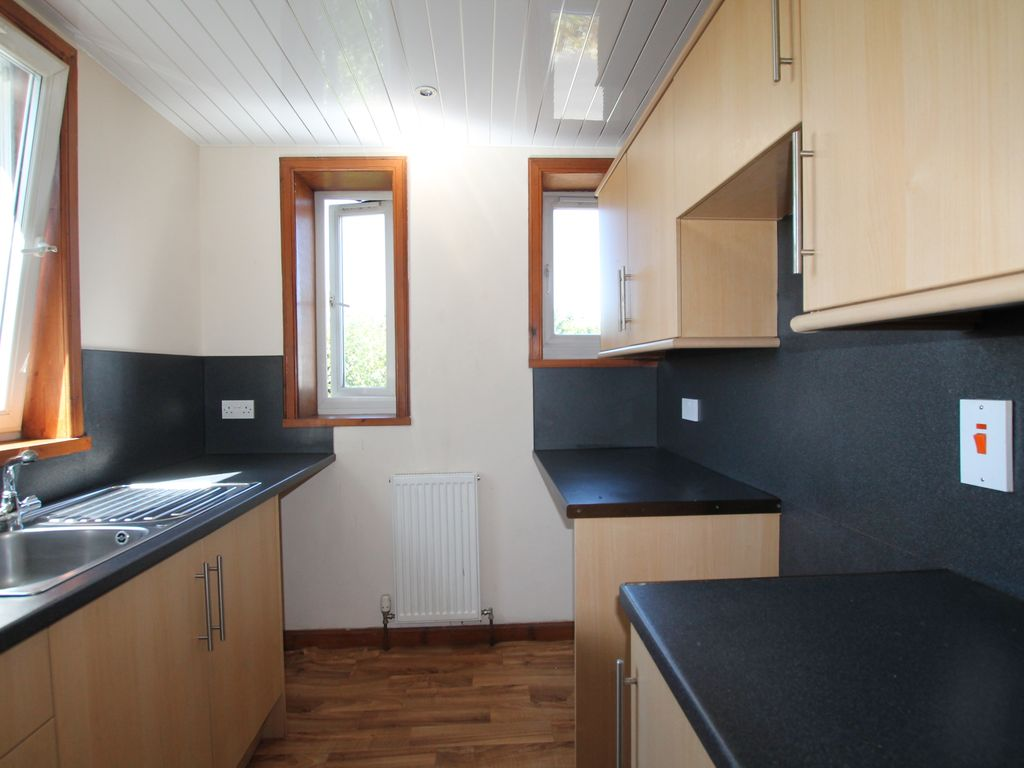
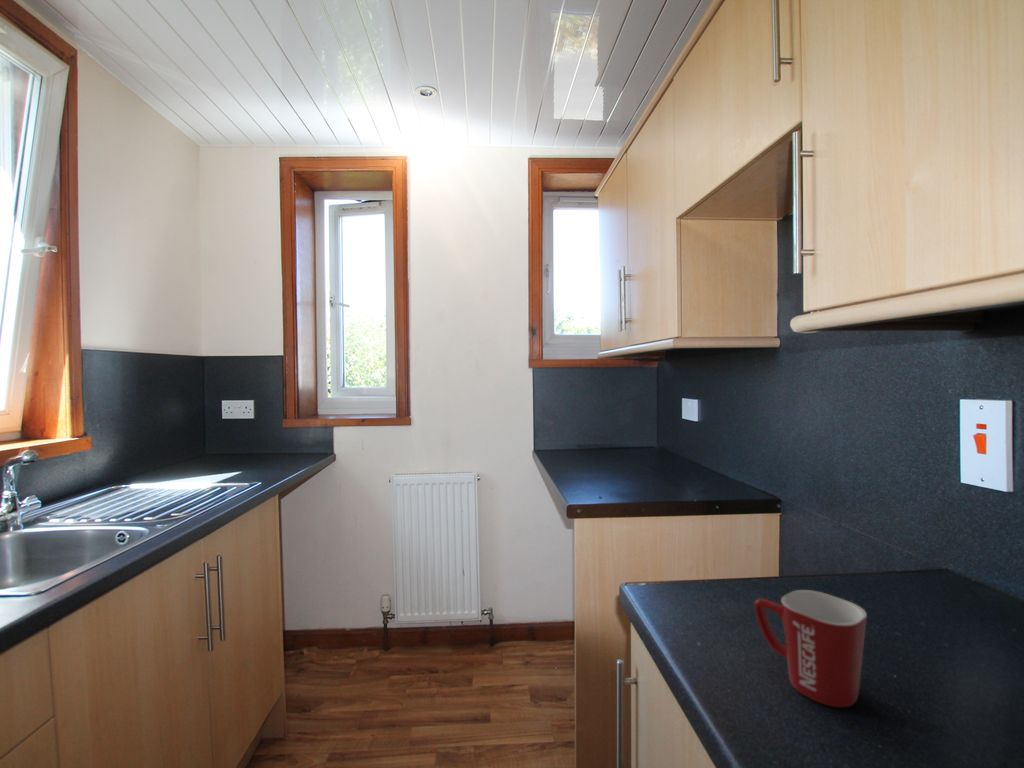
+ mug [753,589,868,708]
